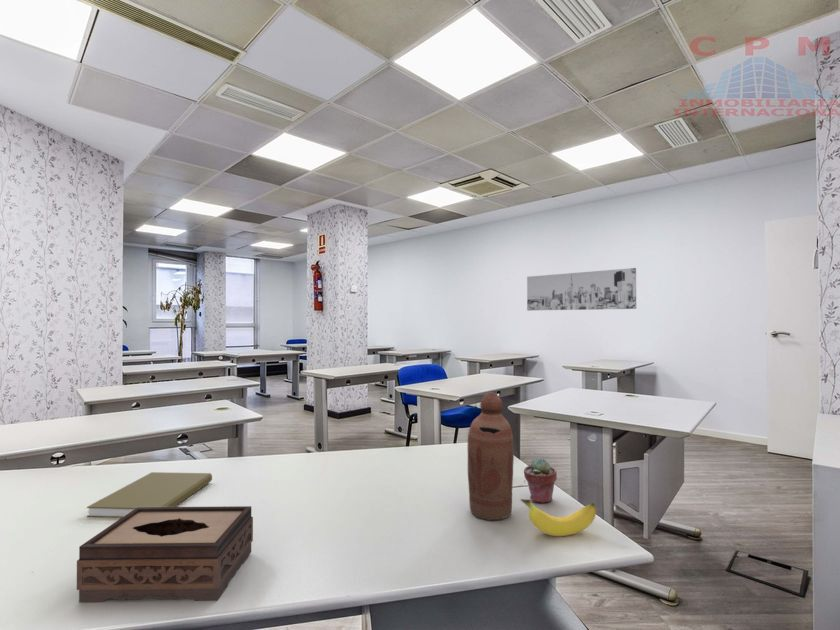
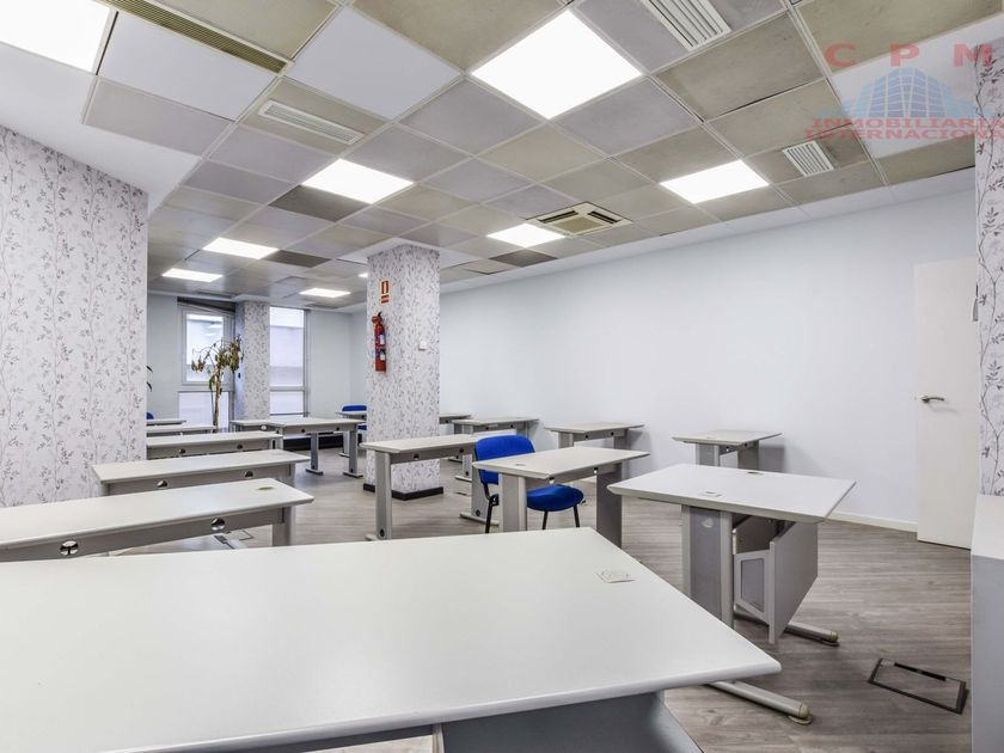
- potted succulent [523,457,558,504]
- book [86,471,213,519]
- tissue box [76,505,254,603]
- banana [519,498,597,537]
- bottle [467,391,515,521]
- wall art [526,267,637,312]
